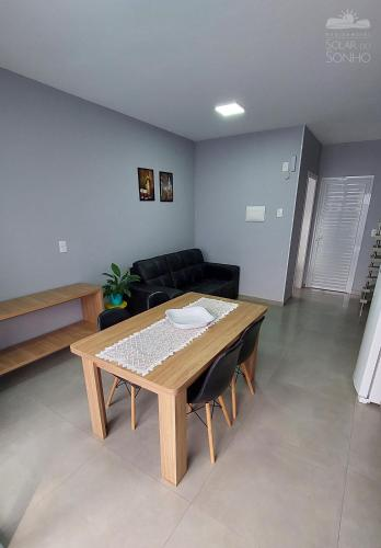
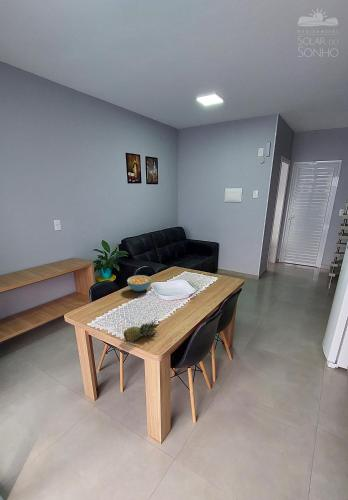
+ cereal bowl [126,274,152,292]
+ fruit [123,319,161,343]
